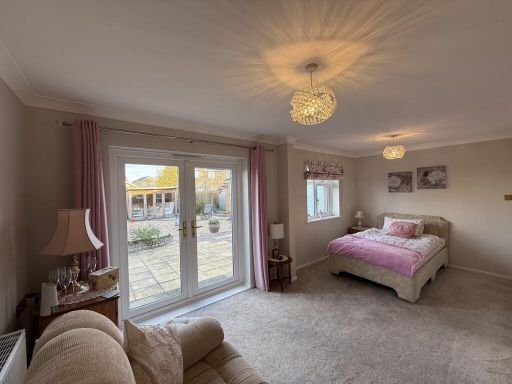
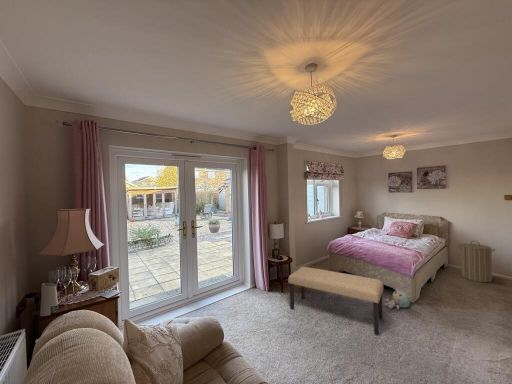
+ laundry hamper [456,240,496,283]
+ plush toy [384,290,411,310]
+ bench [287,266,384,335]
